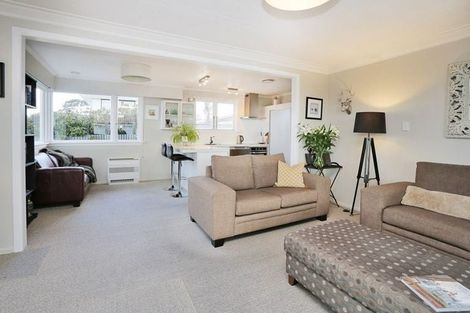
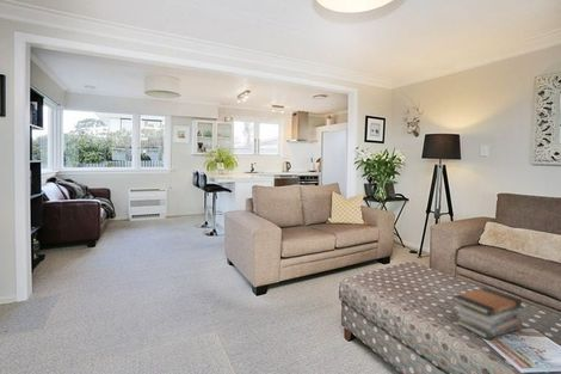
+ book stack [451,287,525,341]
